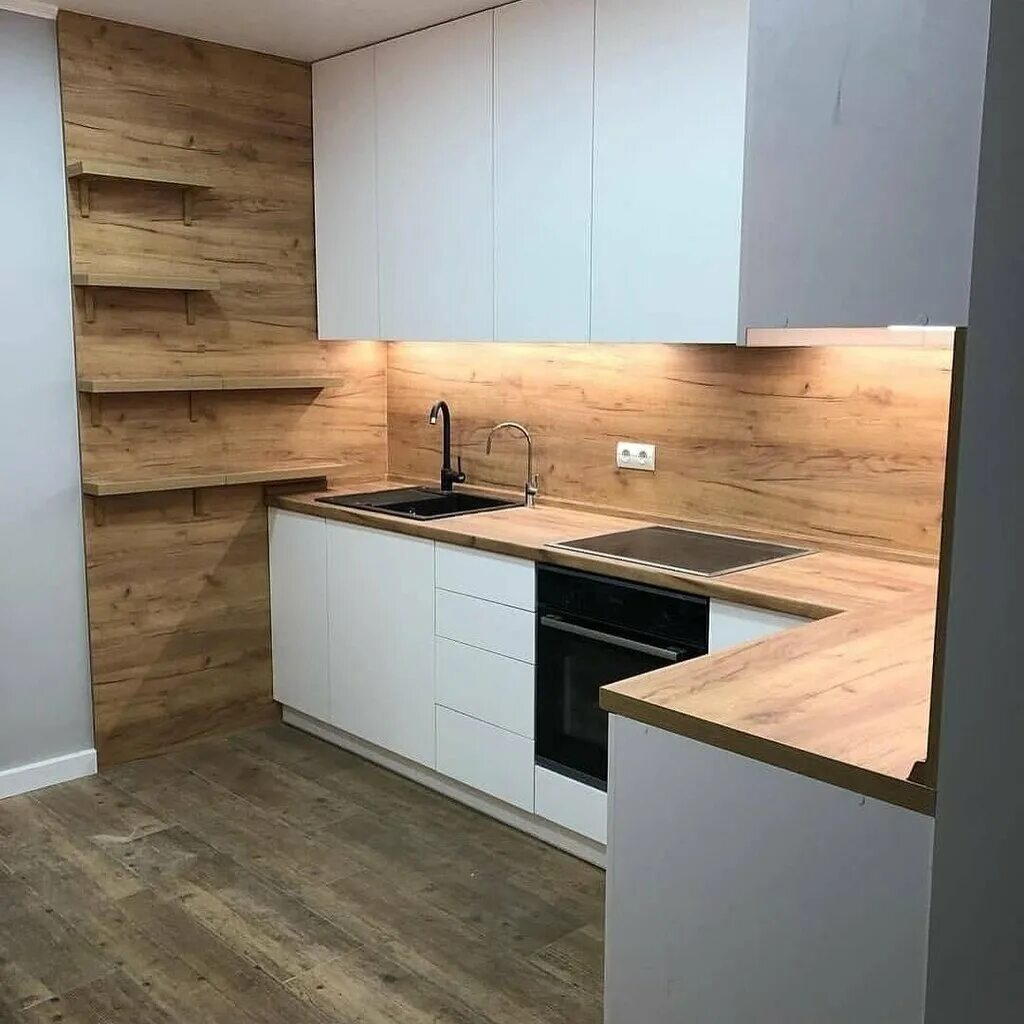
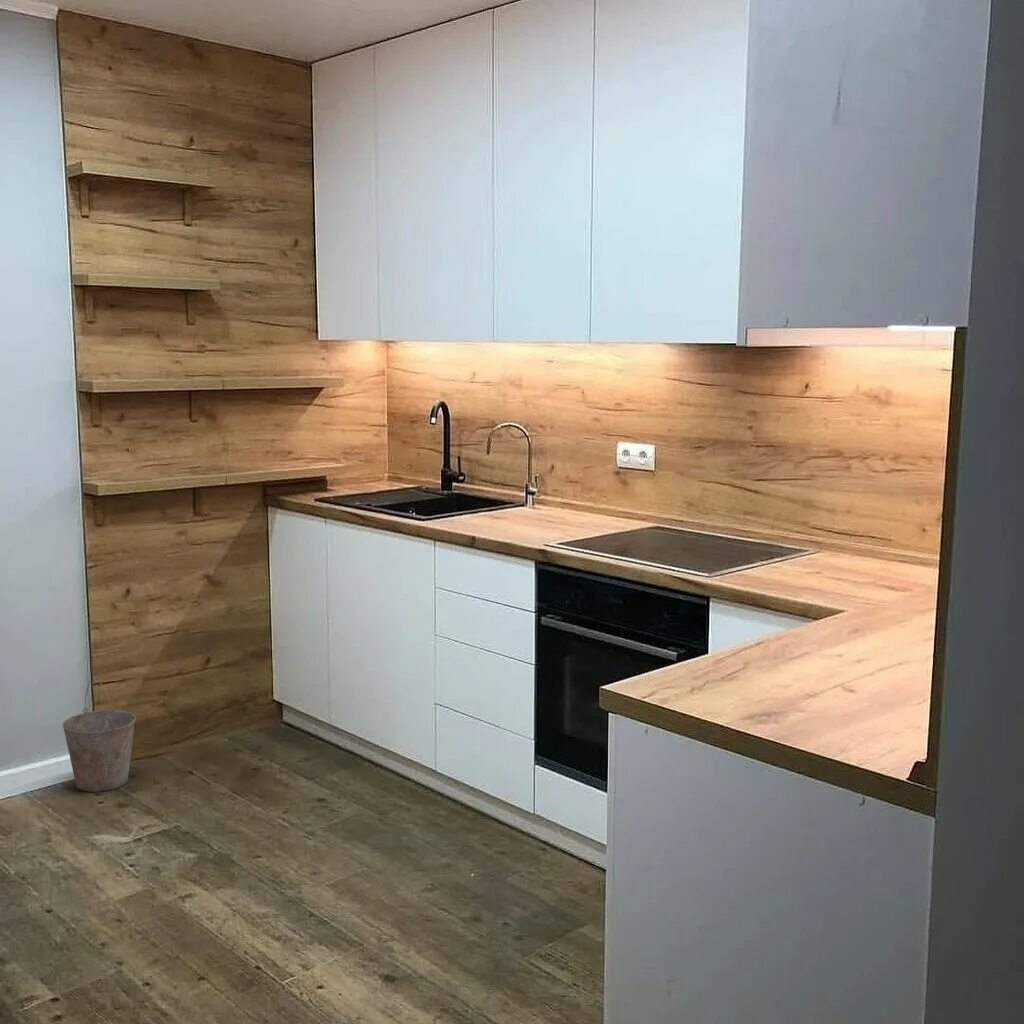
+ bucket [61,679,137,793]
